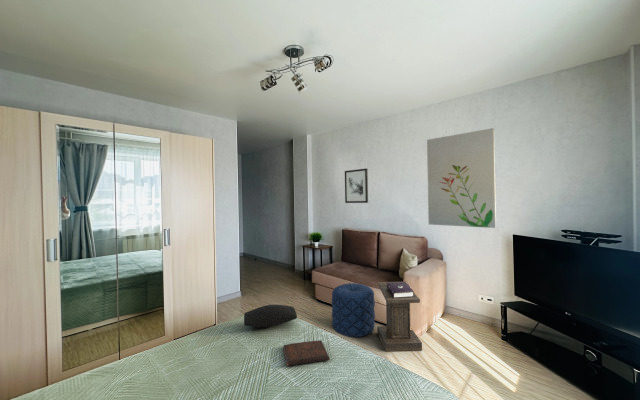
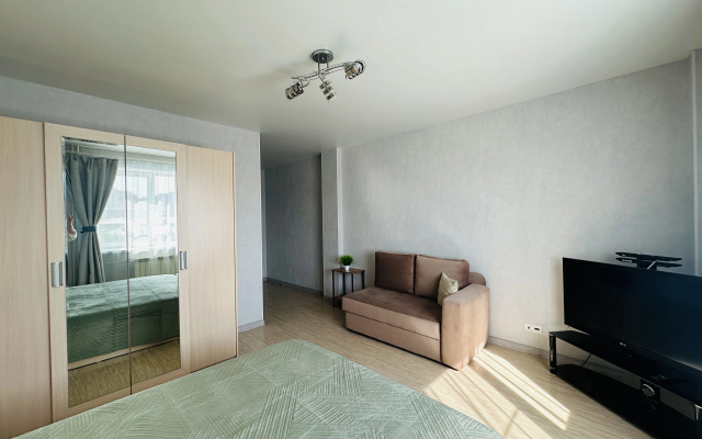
- pouf [331,282,376,338]
- wall art [426,127,497,229]
- book [282,339,331,367]
- lectern [376,281,423,352]
- wall art [344,167,369,204]
- cushion [243,304,298,328]
